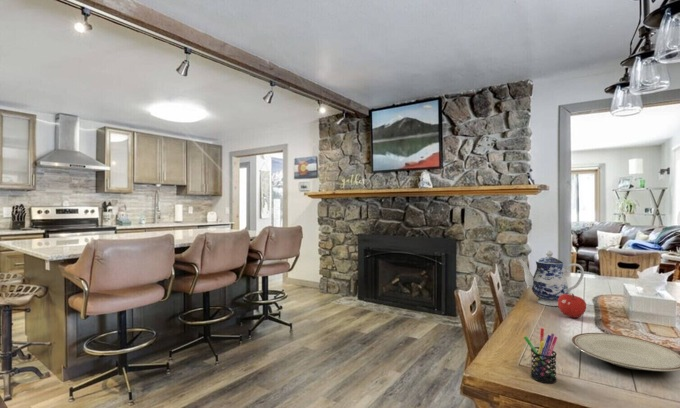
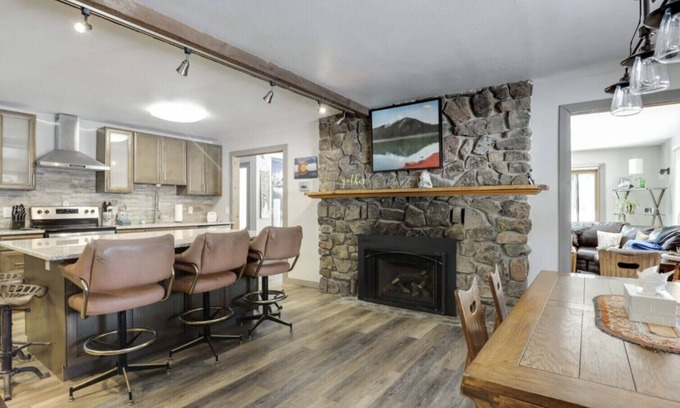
- pen holder [523,327,558,384]
- fruit [558,293,587,319]
- plate [571,332,680,372]
- teapot [516,250,585,307]
